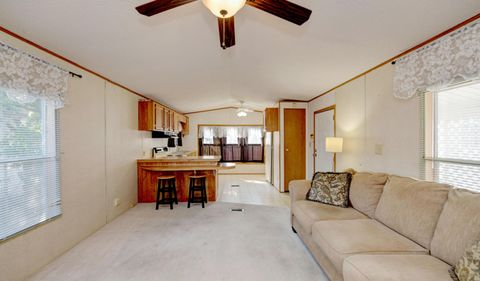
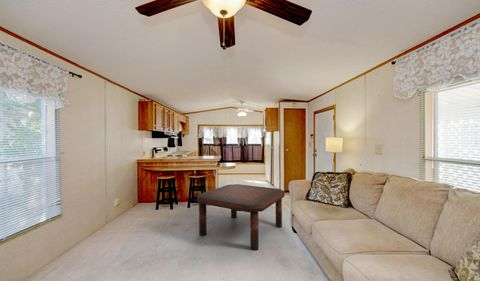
+ coffee table [197,183,286,252]
